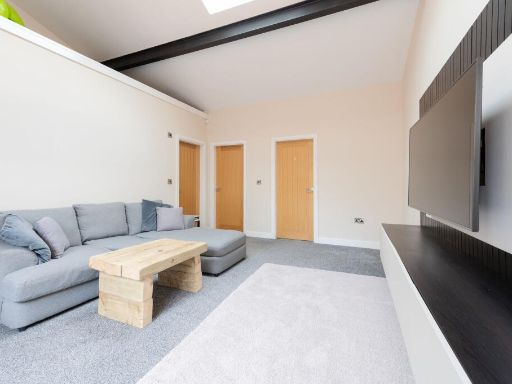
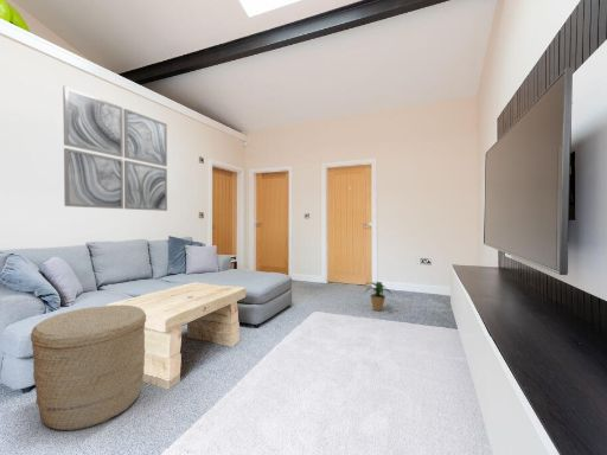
+ potted plant [364,281,394,312]
+ basket [30,303,147,431]
+ wall art [62,85,168,212]
